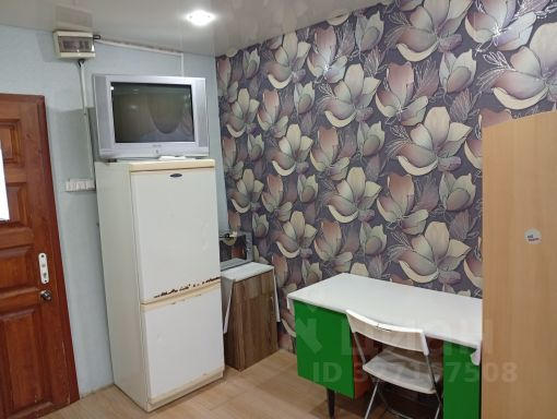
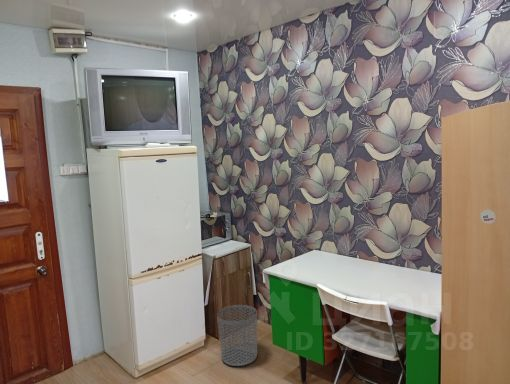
+ waste bin [216,304,258,367]
